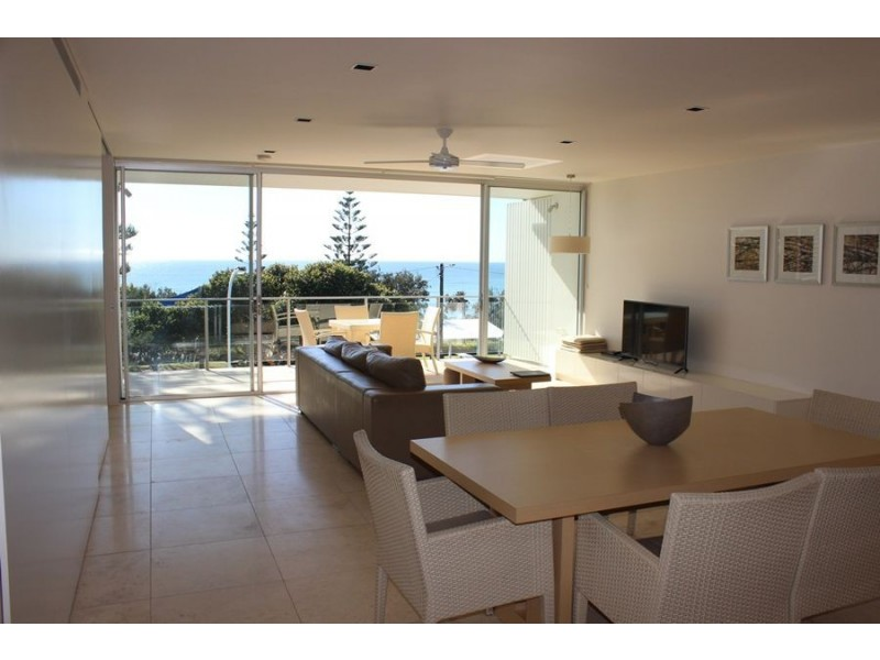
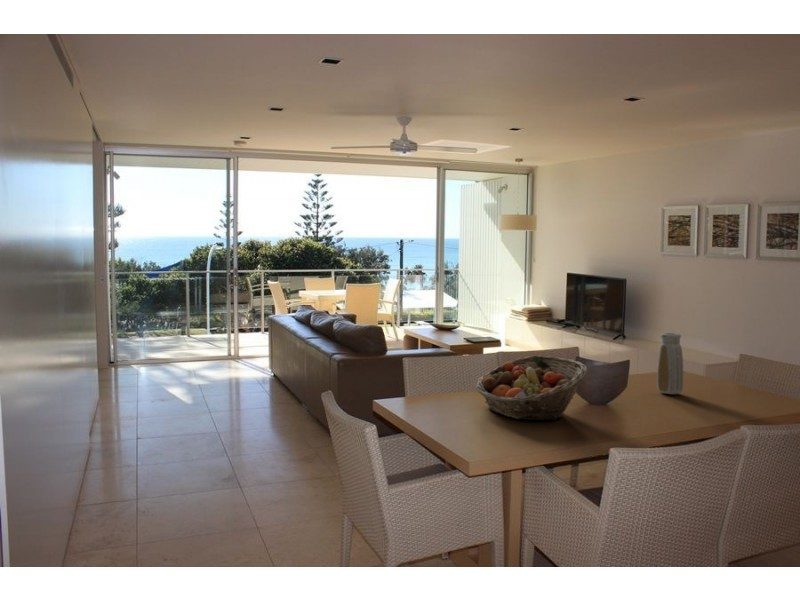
+ vase [656,332,684,395]
+ fruit basket [475,355,588,422]
